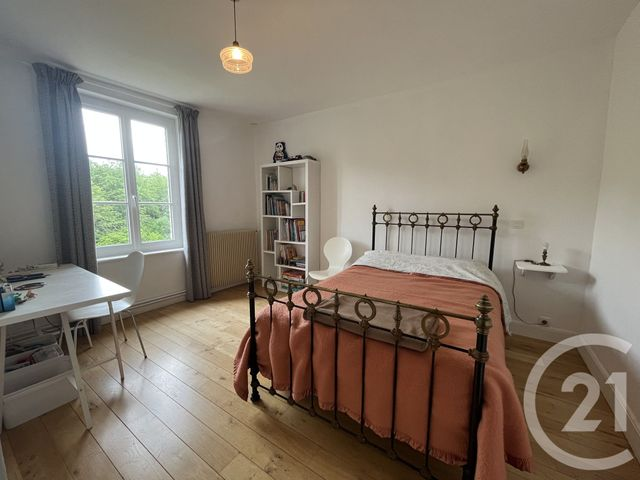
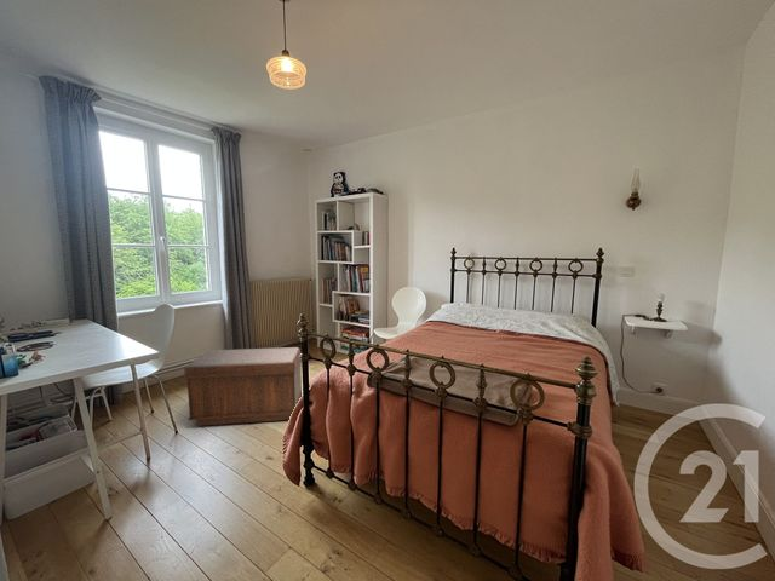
+ bench [183,346,303,427]
